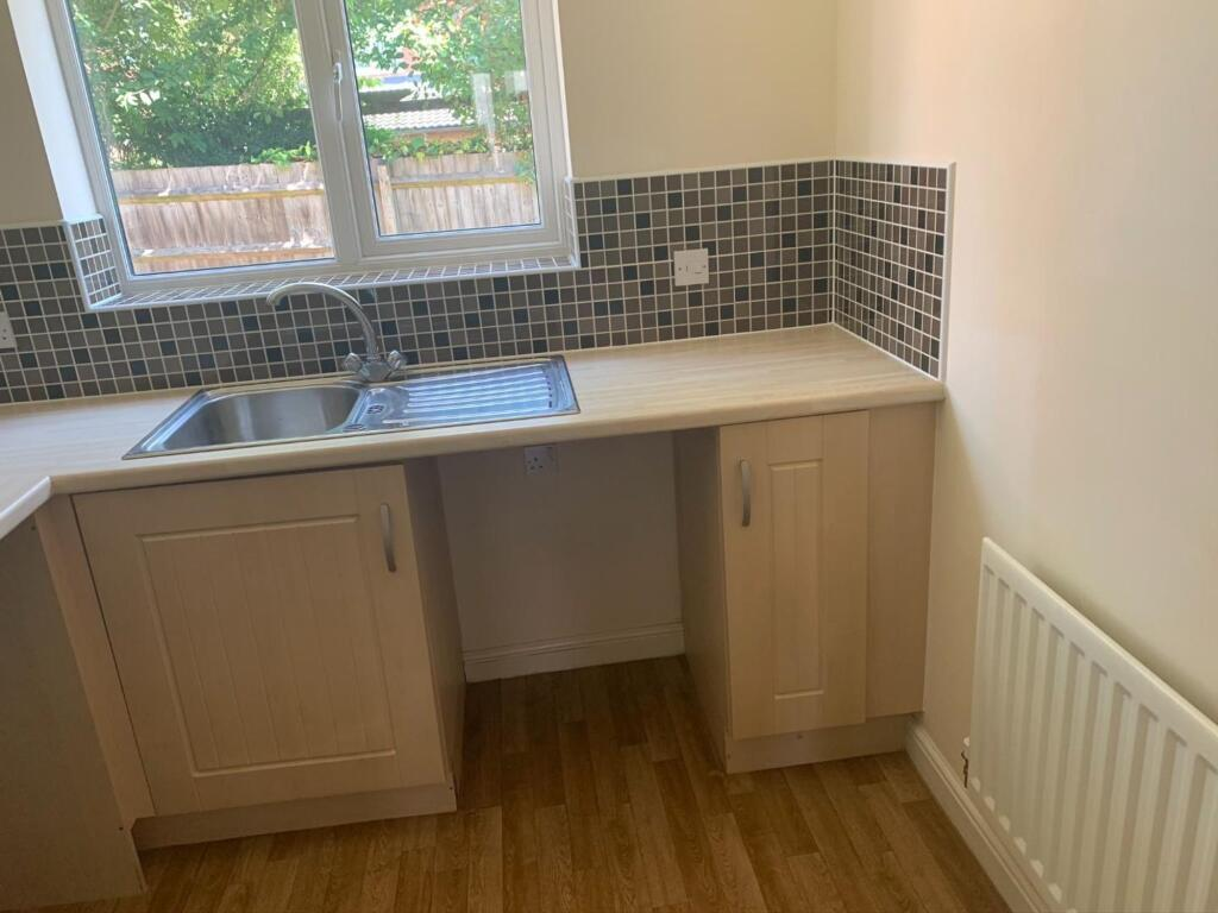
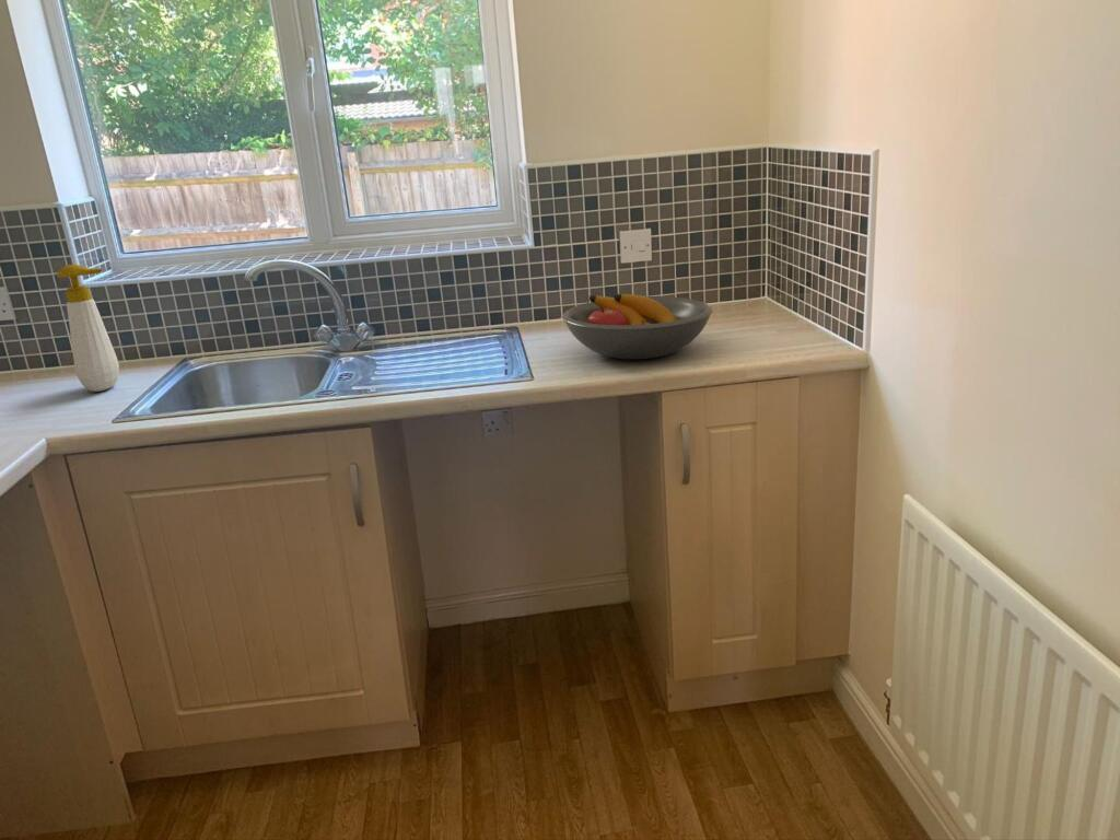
+ soap bottle [57,264,120,393]
+ fruit bowl [561,293,713,361]
